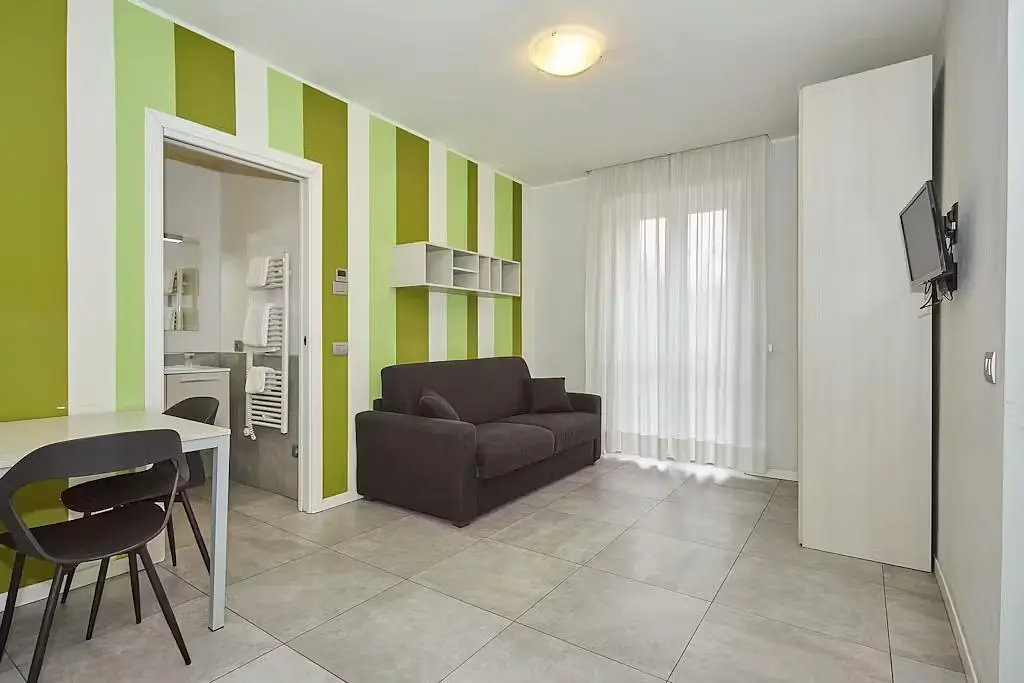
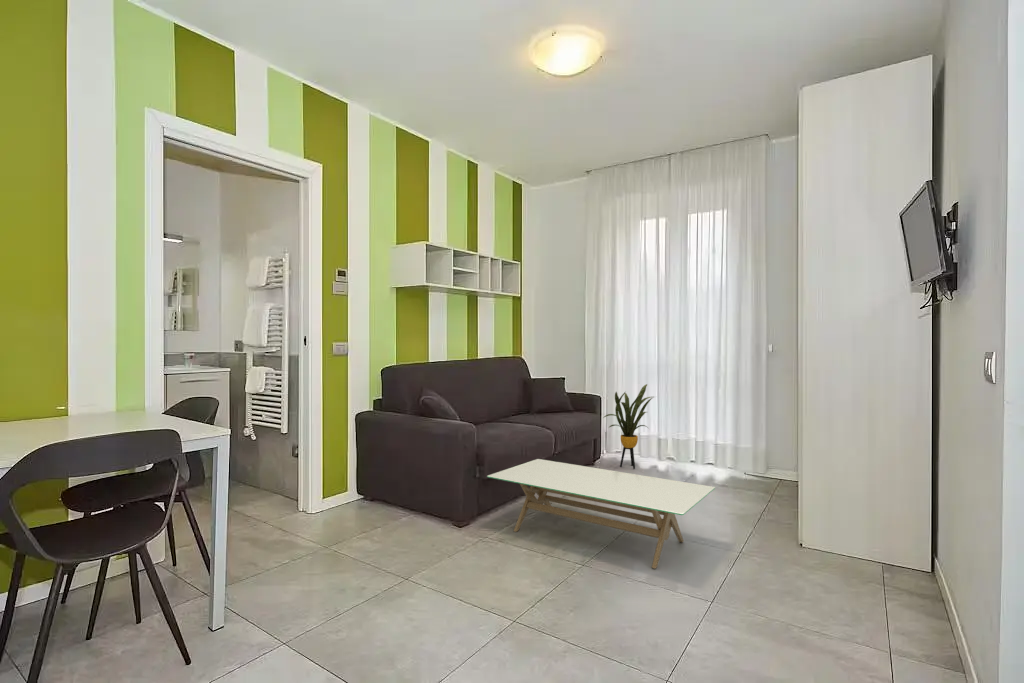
+ house plant [602,383,656,470]
+ coffee table [486,458,716,569]
